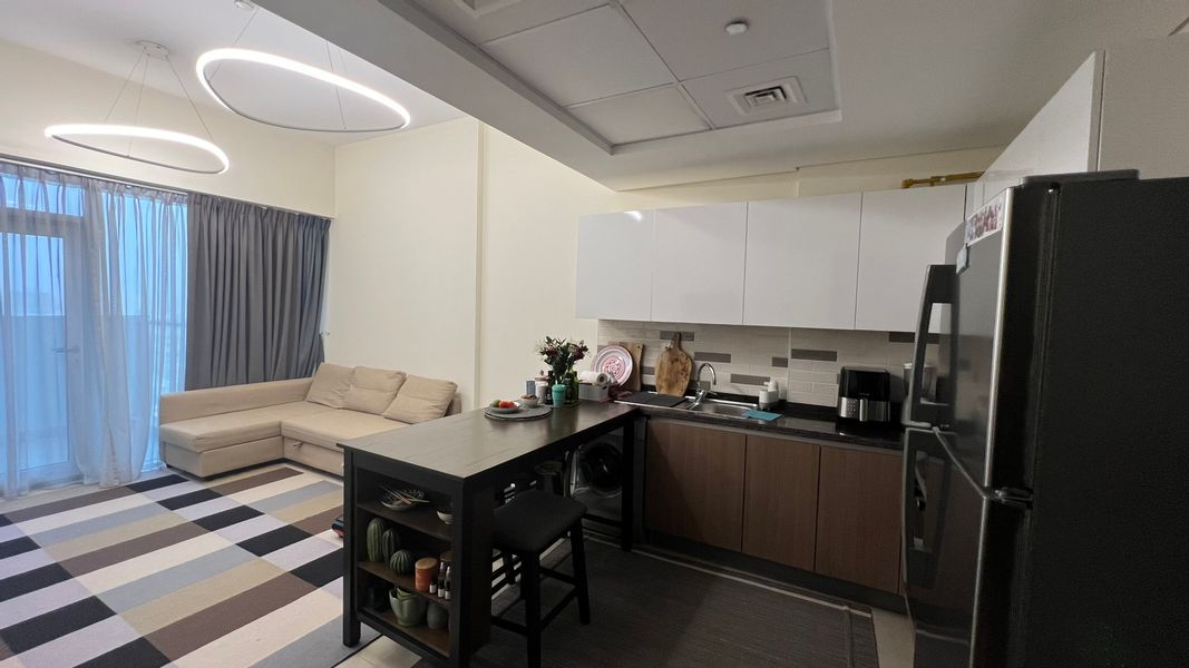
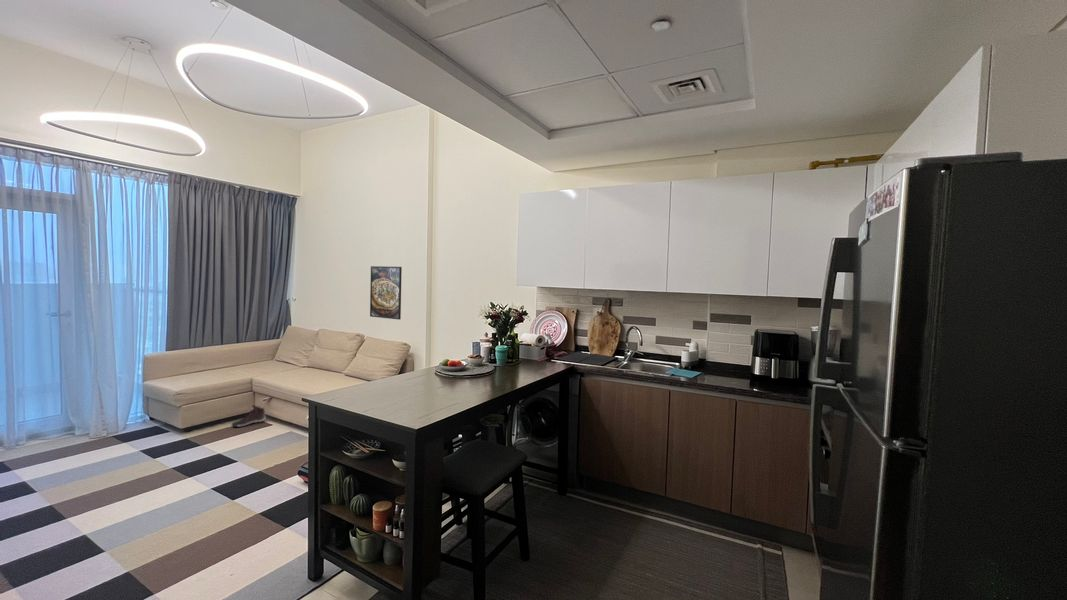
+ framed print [369,265,403,321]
+ sneaker [230,404,267,428]
